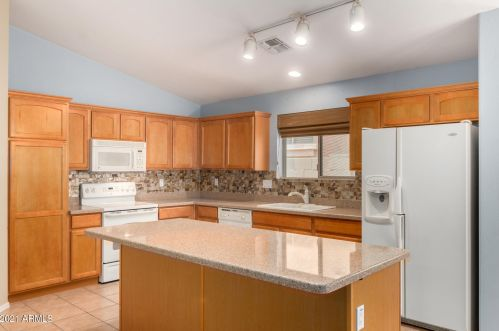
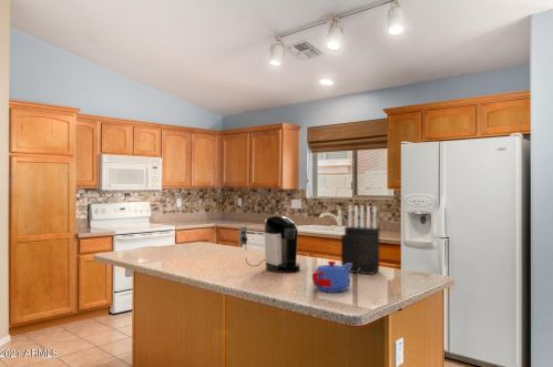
+ knife block [340,204,380,276]
+ teapot [311,261,351,294]
+ coffee maker [238,215,301,274]
